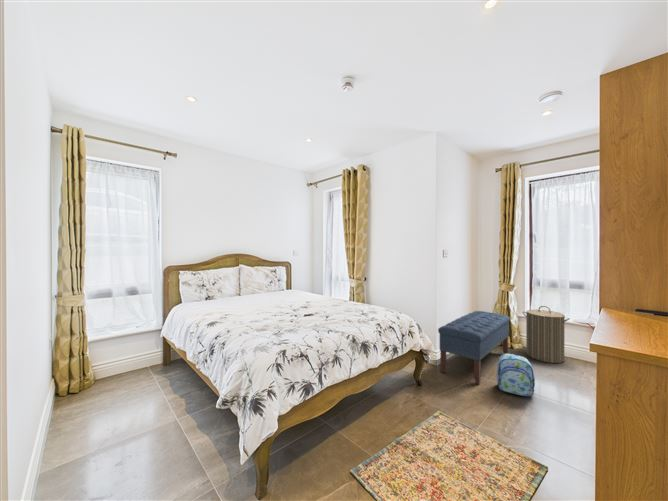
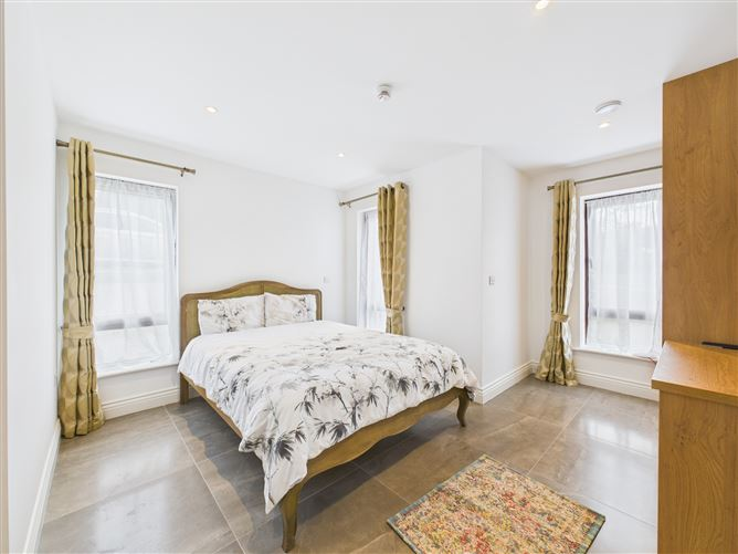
- backpack [496,353,536,397]
- laundry hamper [522,305,571,364]
- bench [437,310,511,386]
